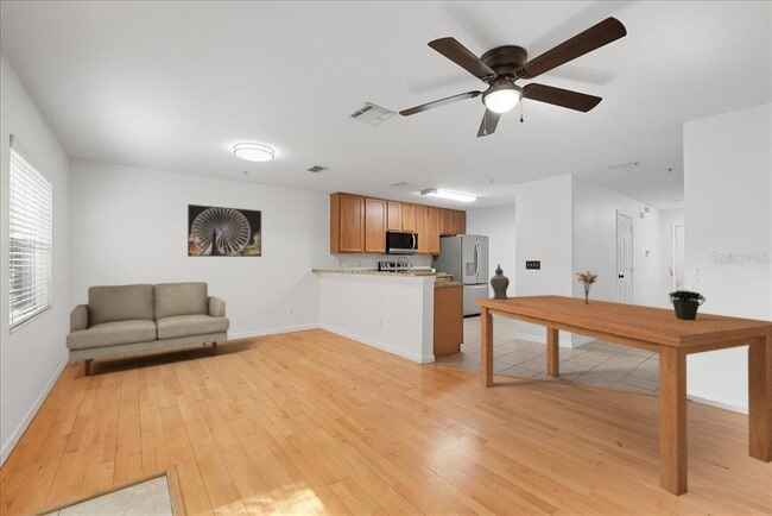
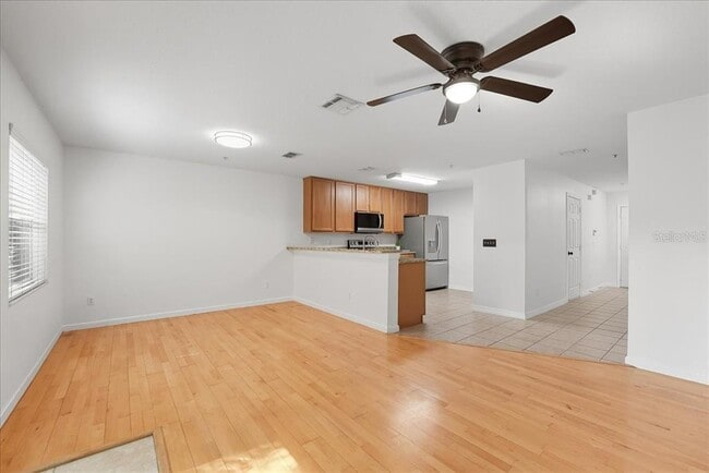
- dining table [474,294,772,498]
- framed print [186,203,262,258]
- bouquet [575,270,599,306]
- potted plant [667,265,707,320]
- sofa [65,281,230,377]
- decorative urn [489,264,511,298]
